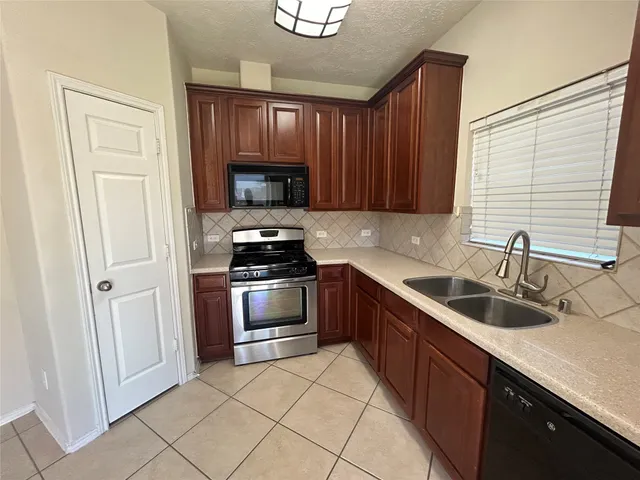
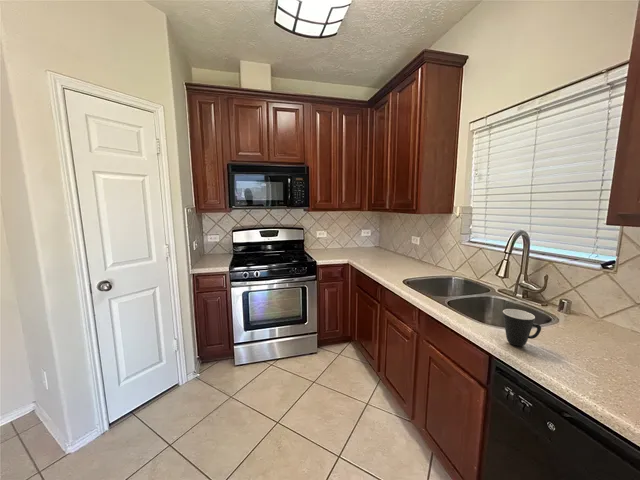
+ mug [502,308,542,347]
